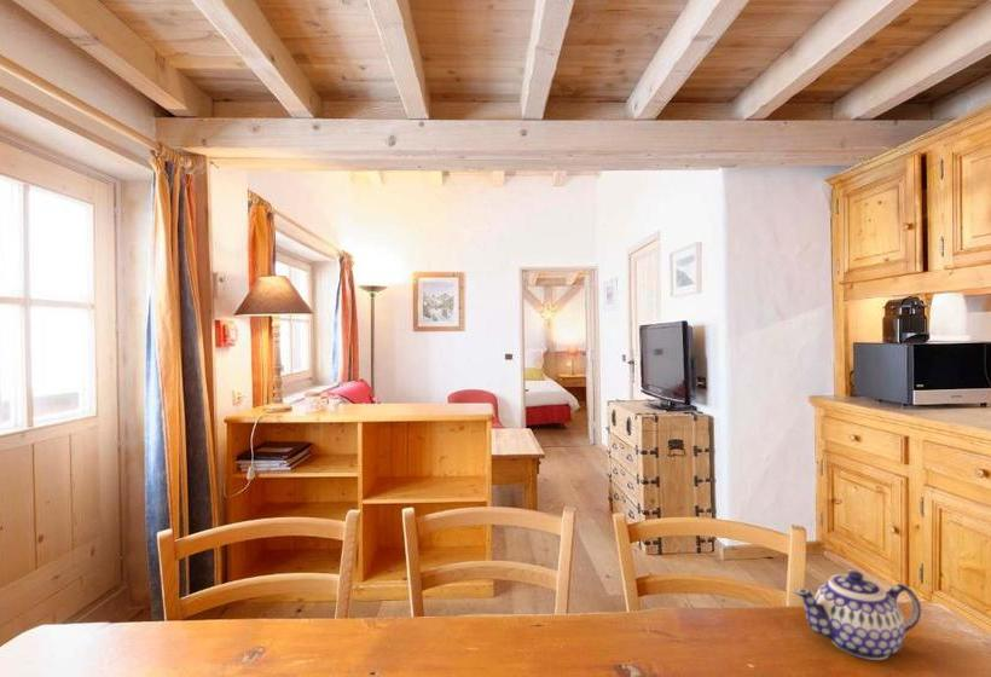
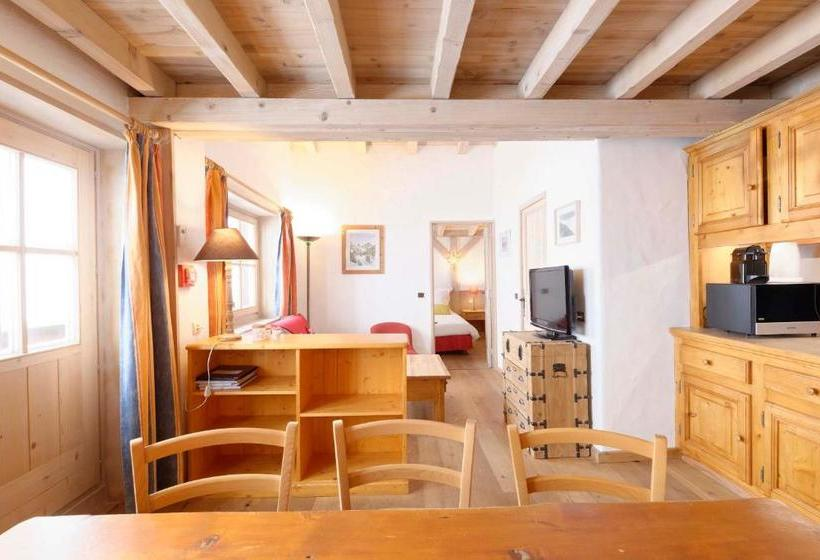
- teapot [793,569,922,661]
